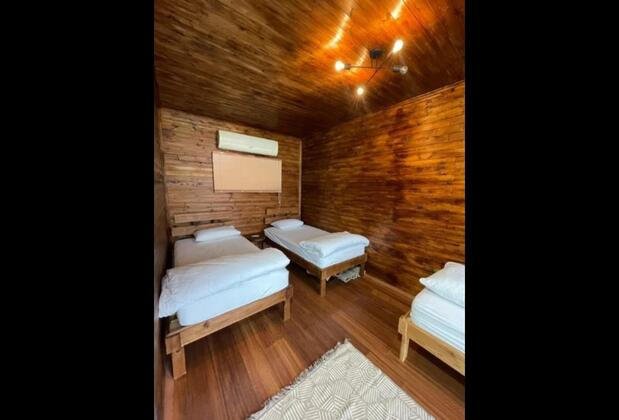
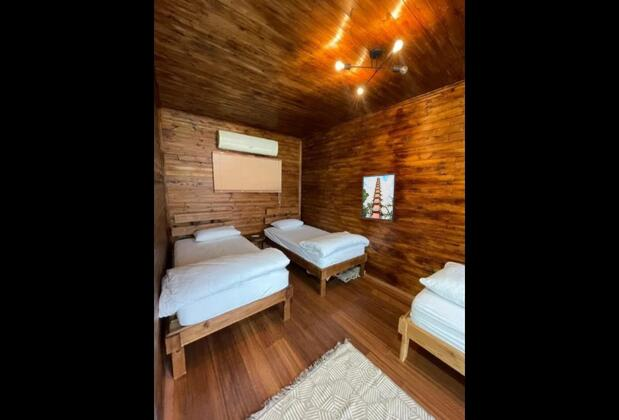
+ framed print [360,173,397,222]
